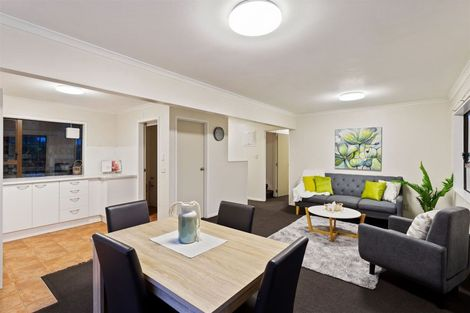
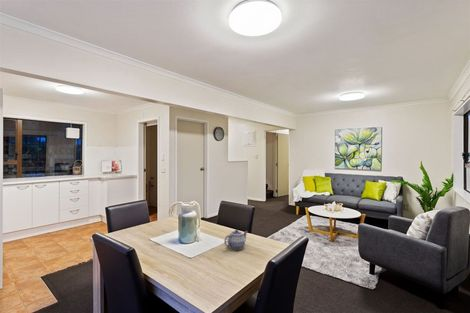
+ teapot [223,229,249,250]
